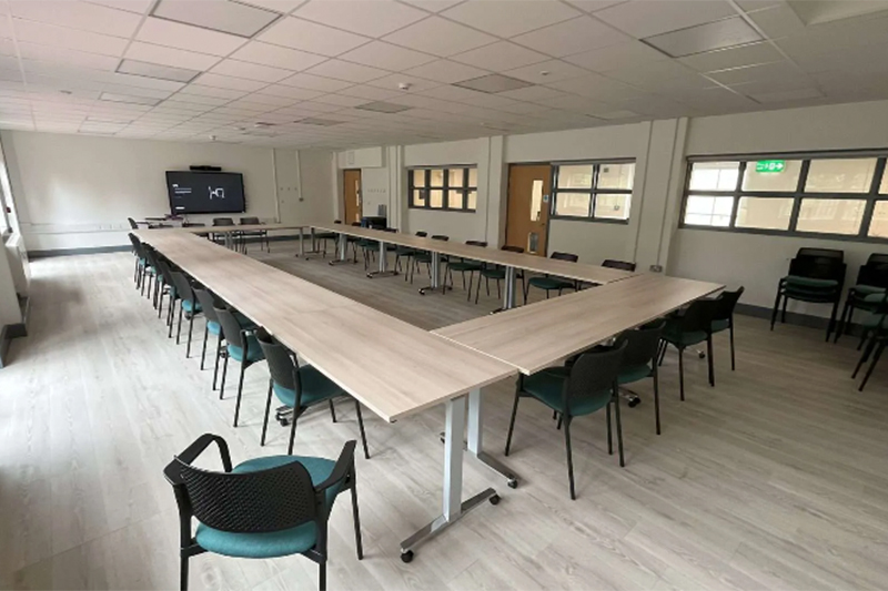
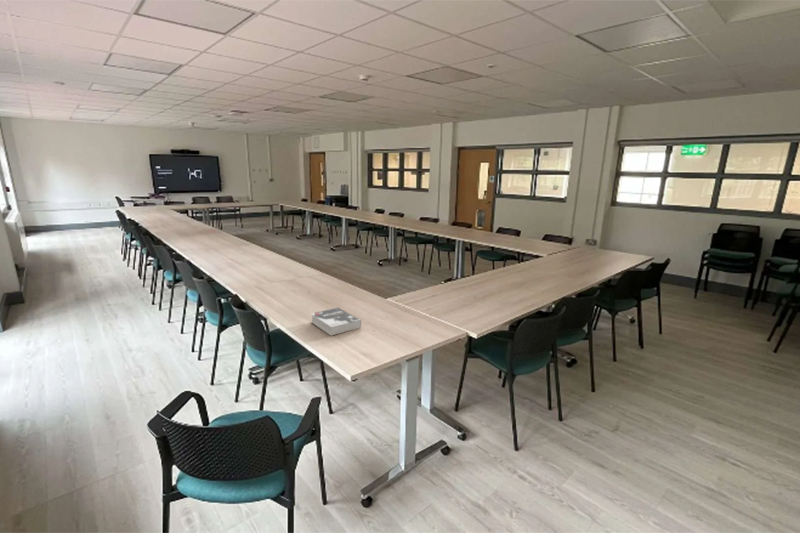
+ book [310,307,362,337]
